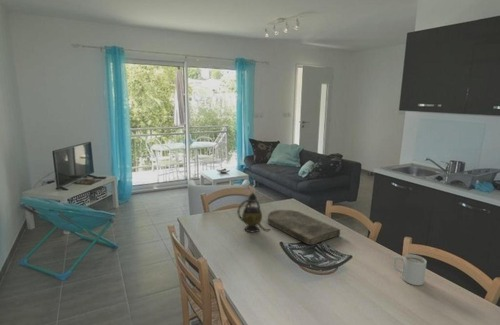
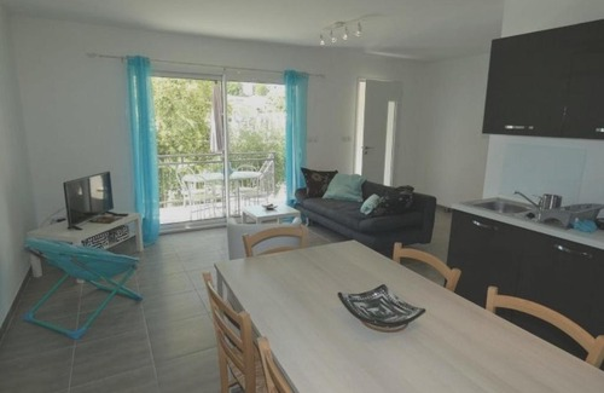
- cutting board [267,209,341,247]
- teapot [236,191,271,233]
- mug [393,253,428,286]
